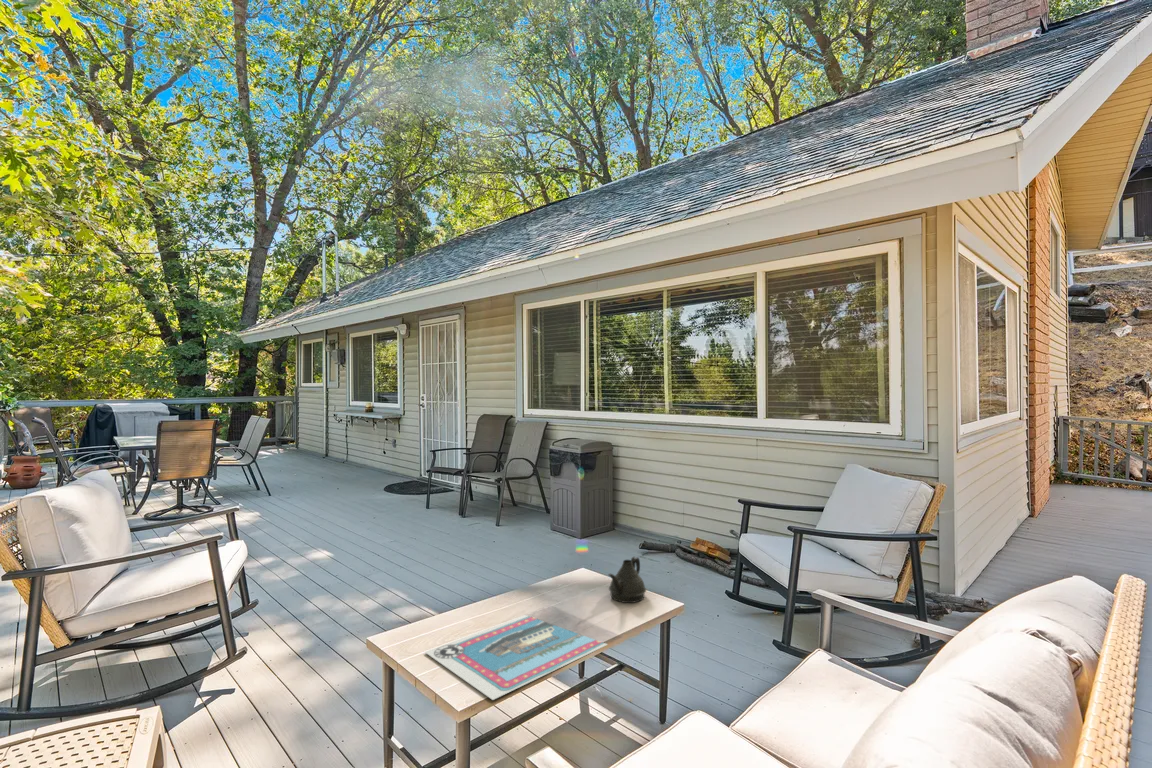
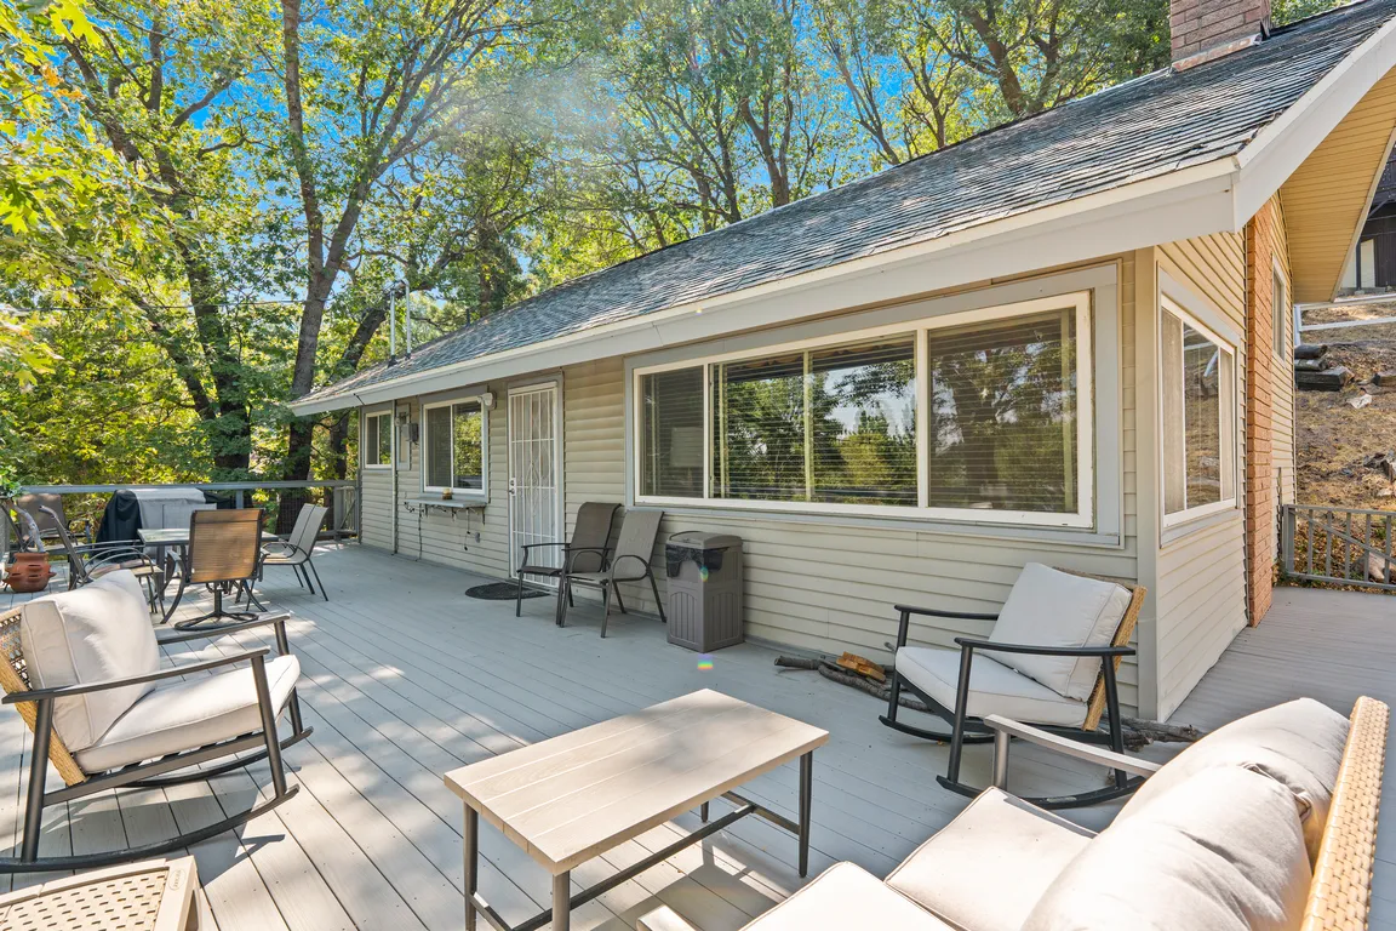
- postcard [424,614,609,701]
- teapot [607,556,647,604]
